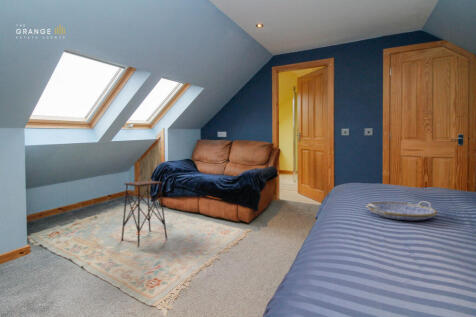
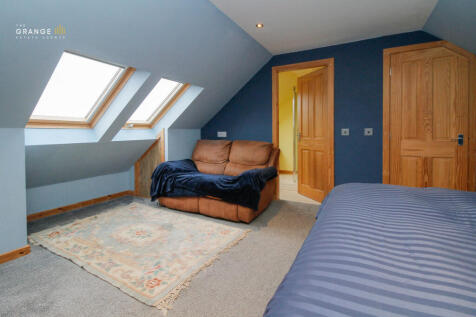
- serving tray [365,200,438,222]
- side table [120,180,168,248]
